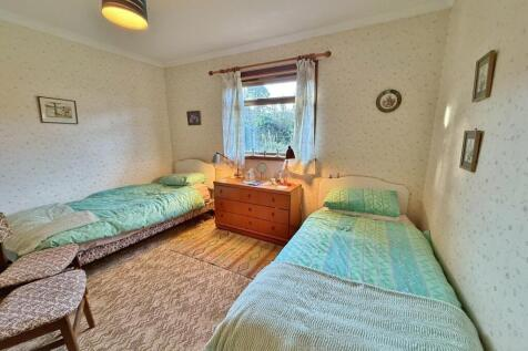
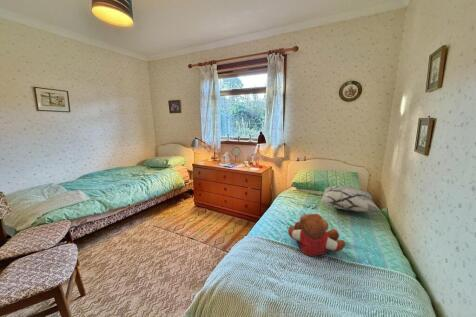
+ teddy bear [287,213,346,257]
+ decorative pillow [320,184,381,213]
